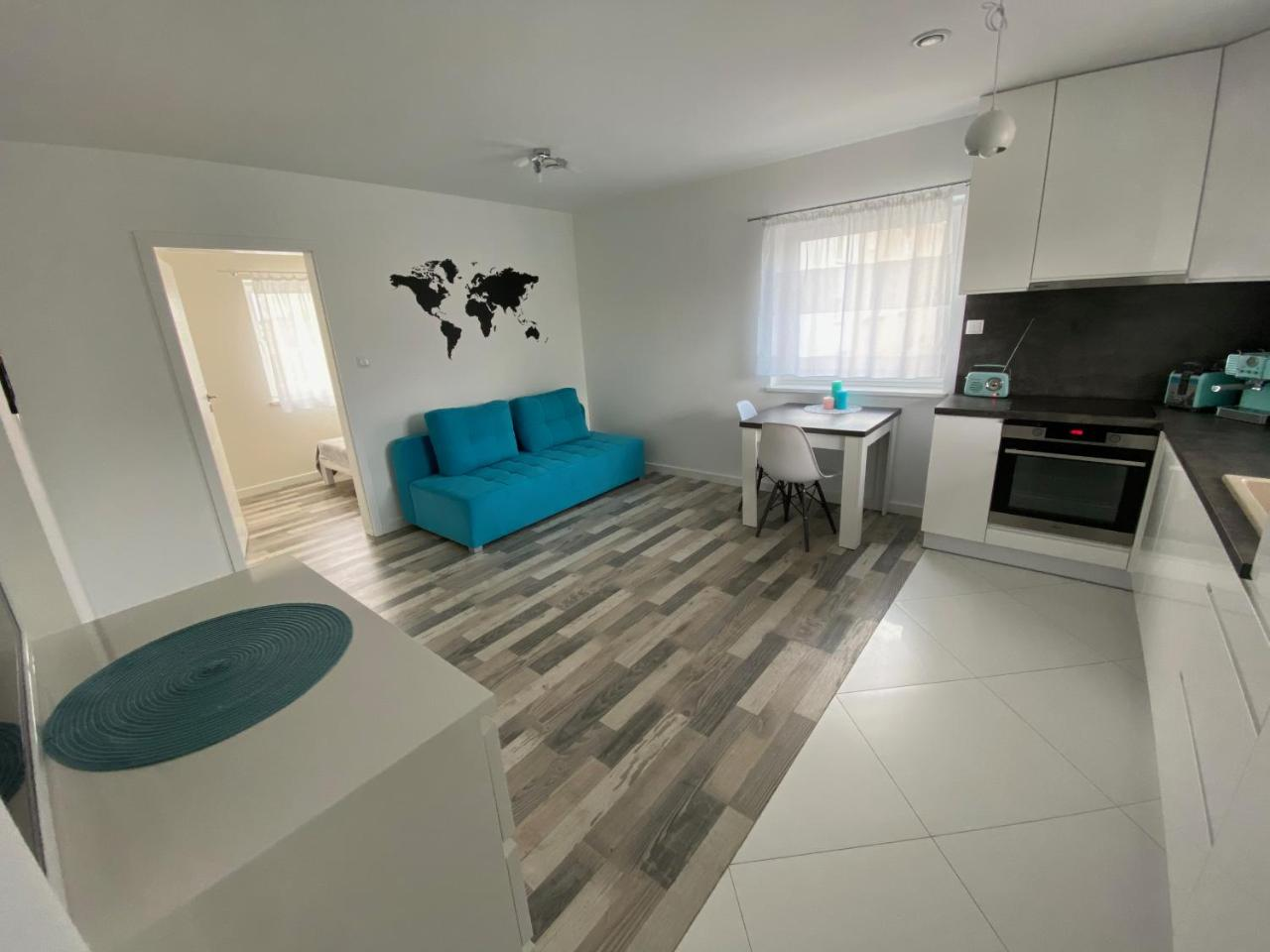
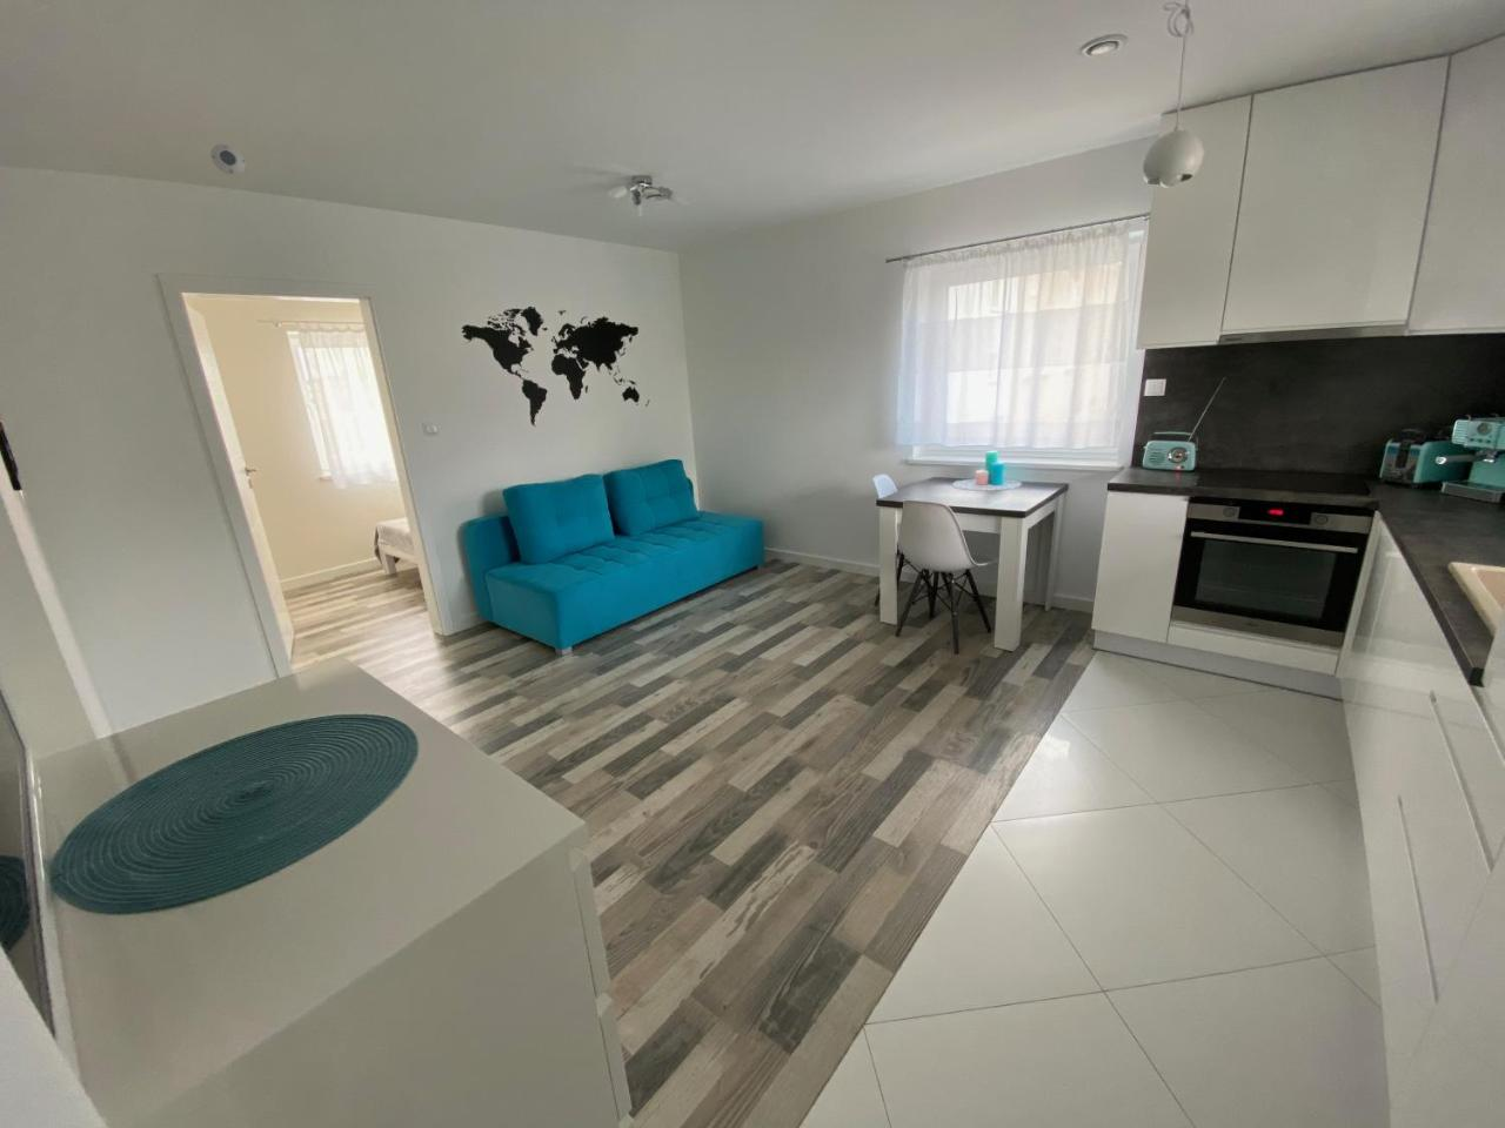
+ smoke detector [210,143,246,177]
